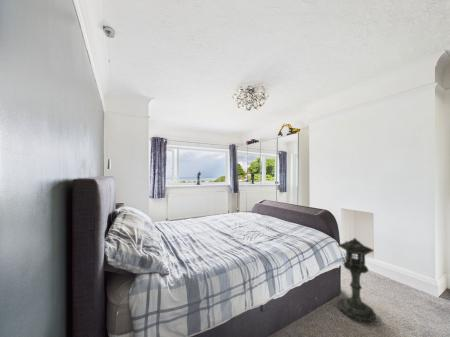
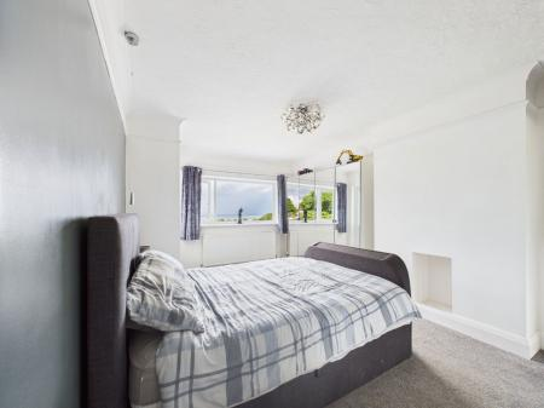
- lantern [337,237,377,324]
